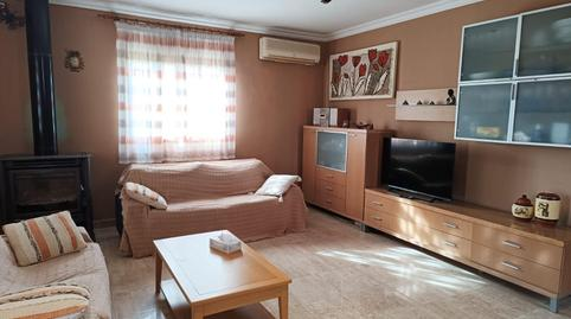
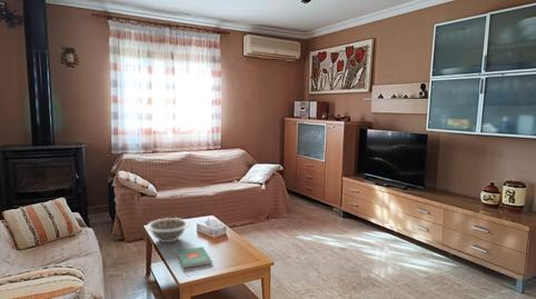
+ decorative bowl [146,217,190,243]
+ book [176,246,214,269]
